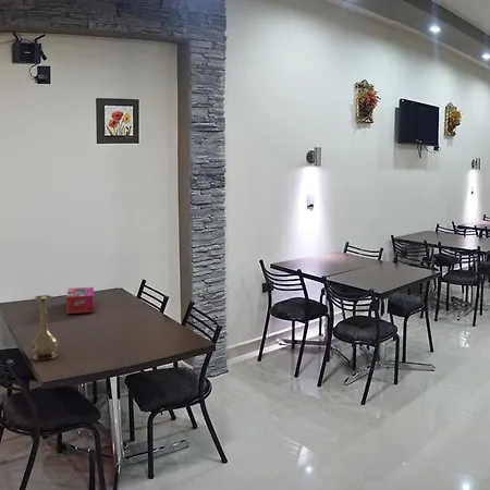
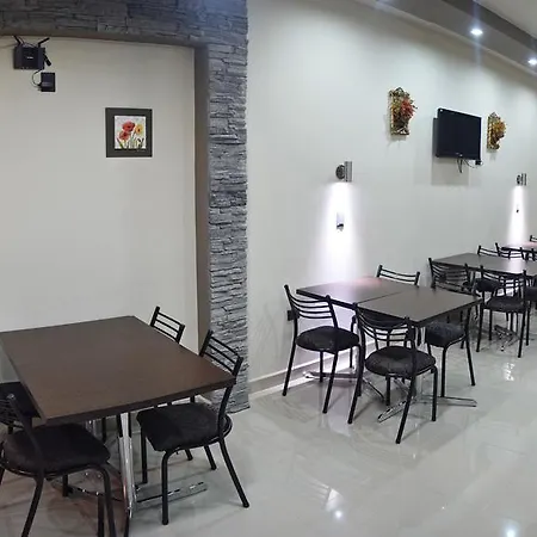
- tissue box [65,286,95,315]
- vase [30,294,59,362]
